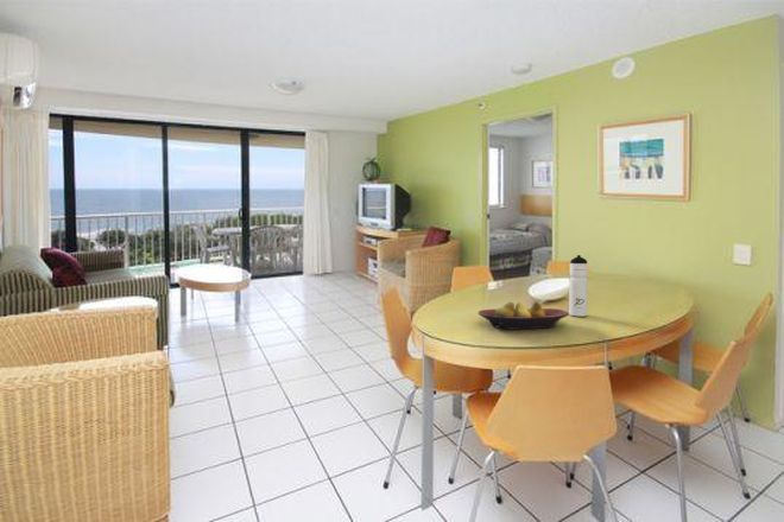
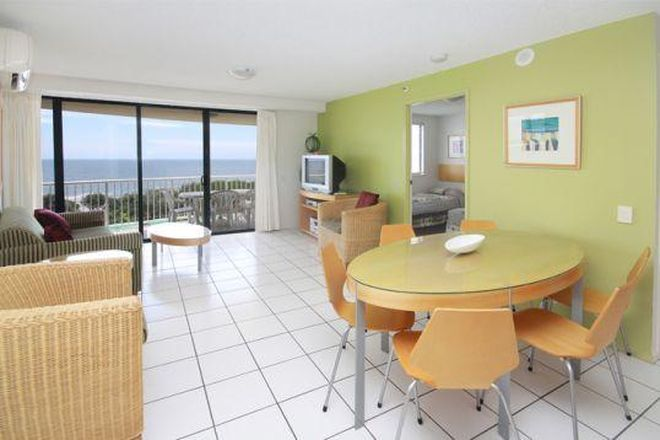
- fruit bowl [476,300,570,330]
- water bottle [568,254,589,318]
